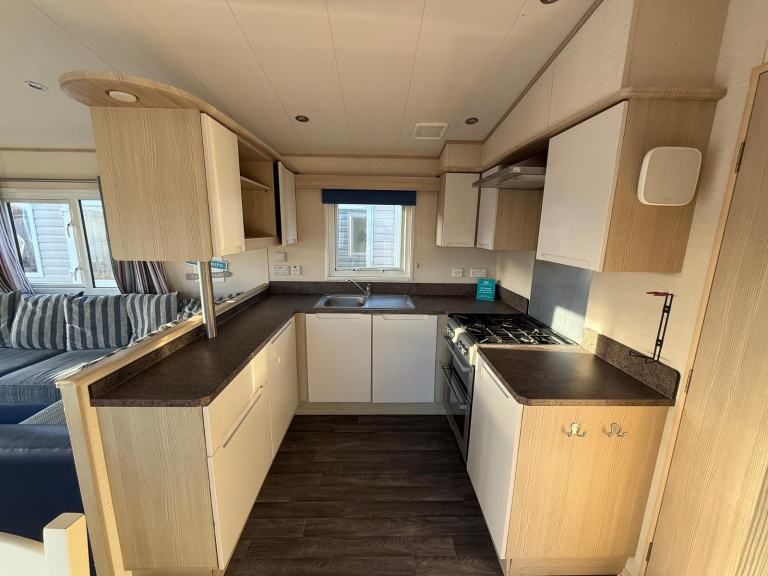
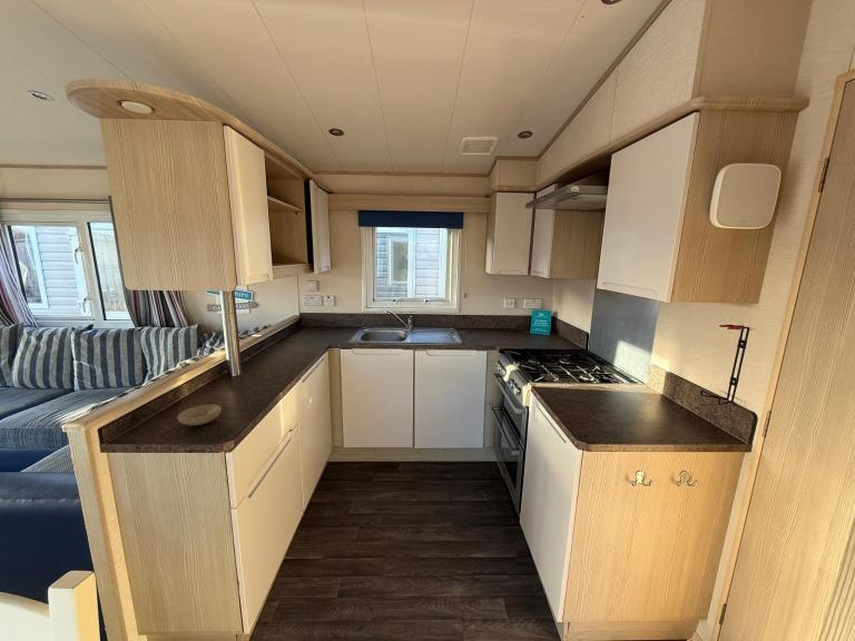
+ bowl [177,403,223,426]
